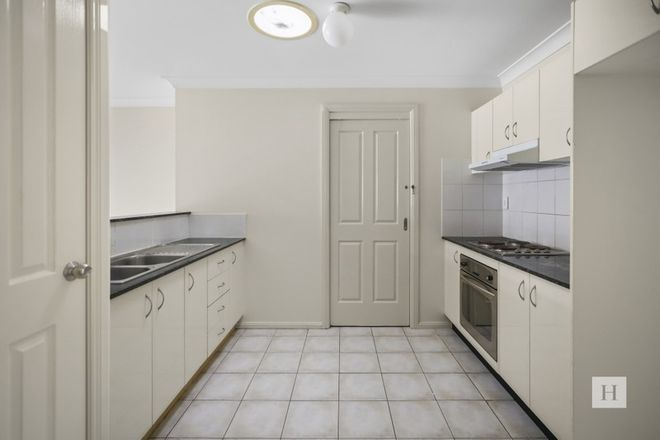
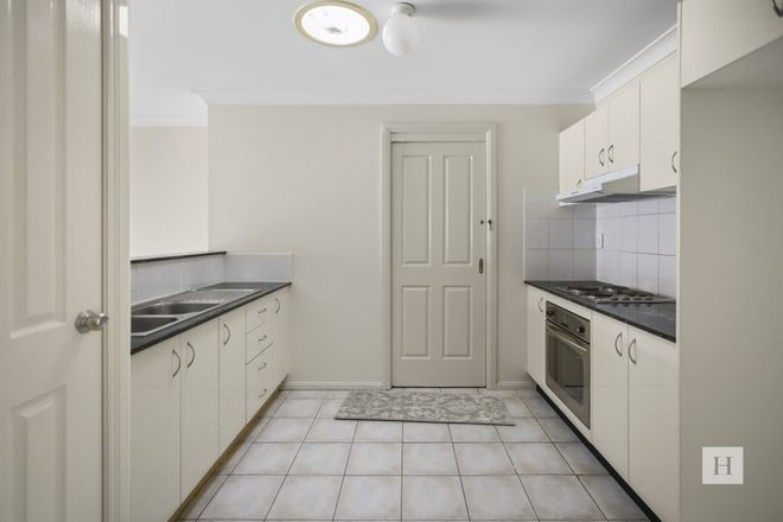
+ rug [333,389,516,426]
